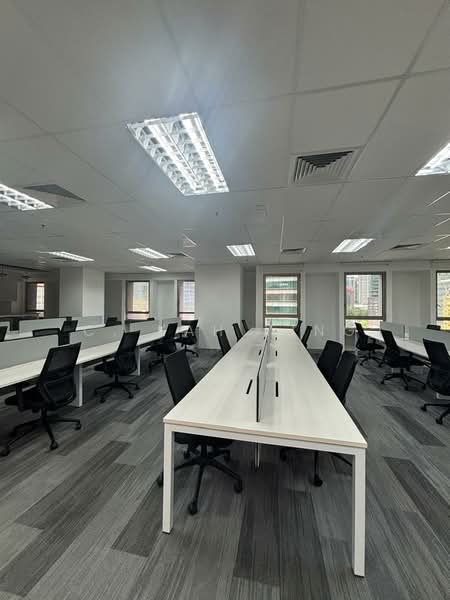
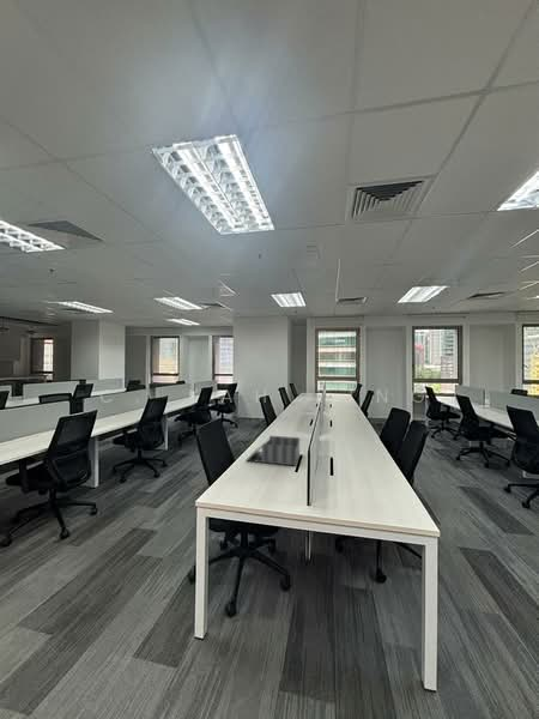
+ desk organizer [246,435,301,466]
